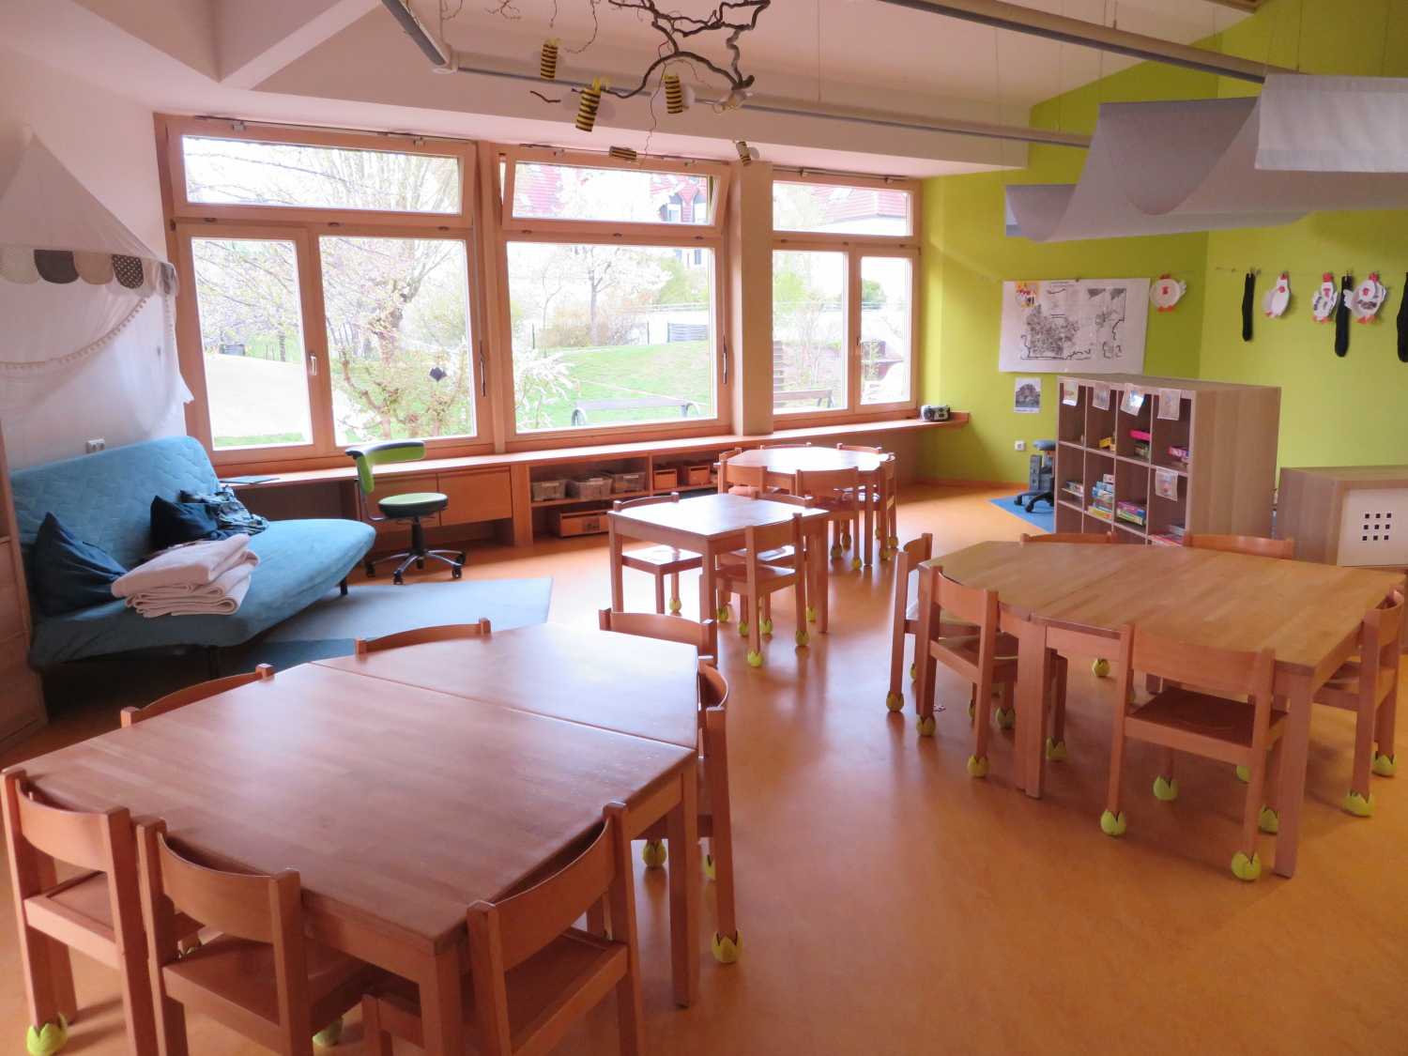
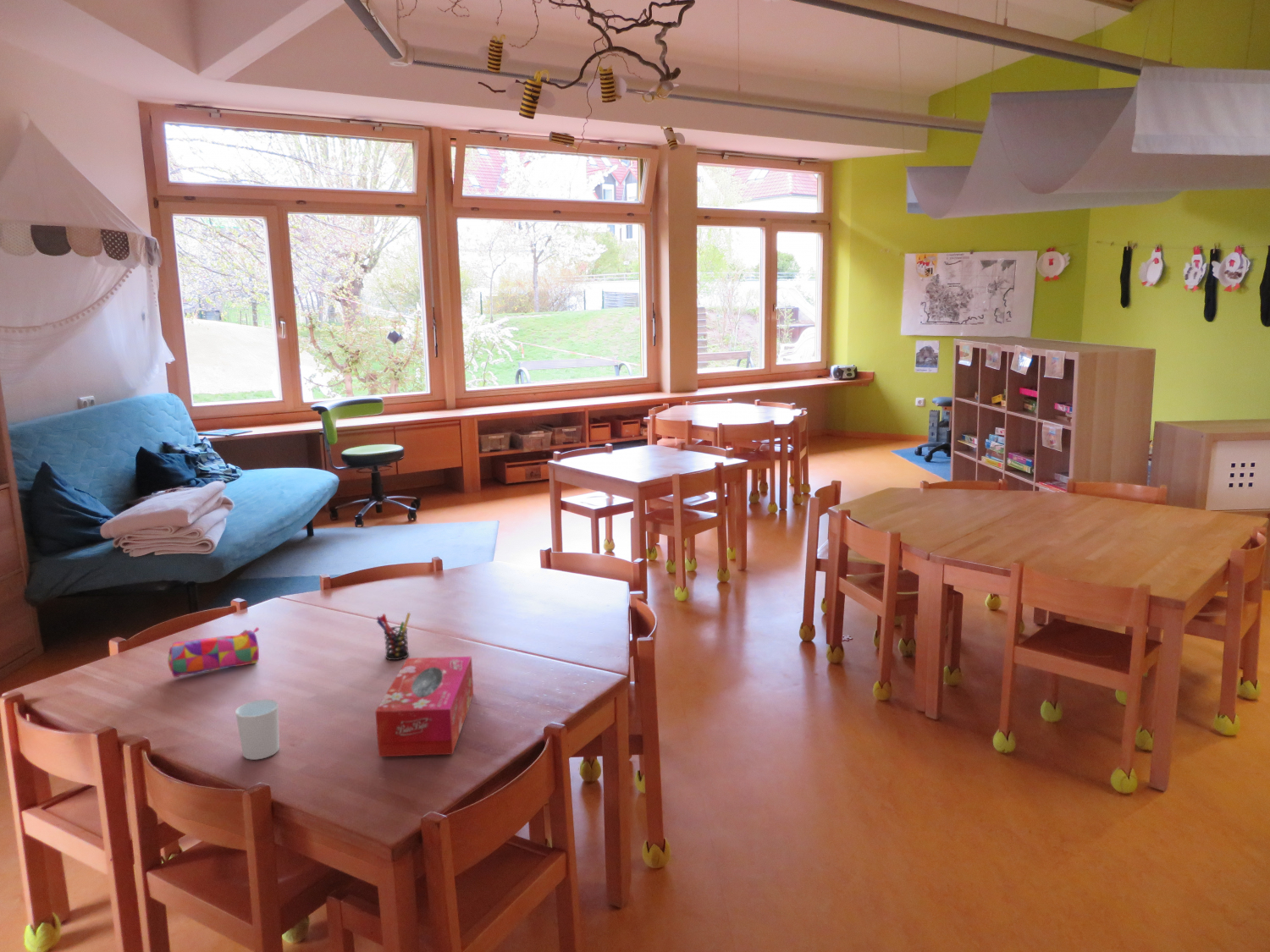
+ pencil case [167,626,260,679]
+ cup [235,698,280,761]
+ tissue box [374,656,474,757]
+ pen holder [376,612,411,661]
